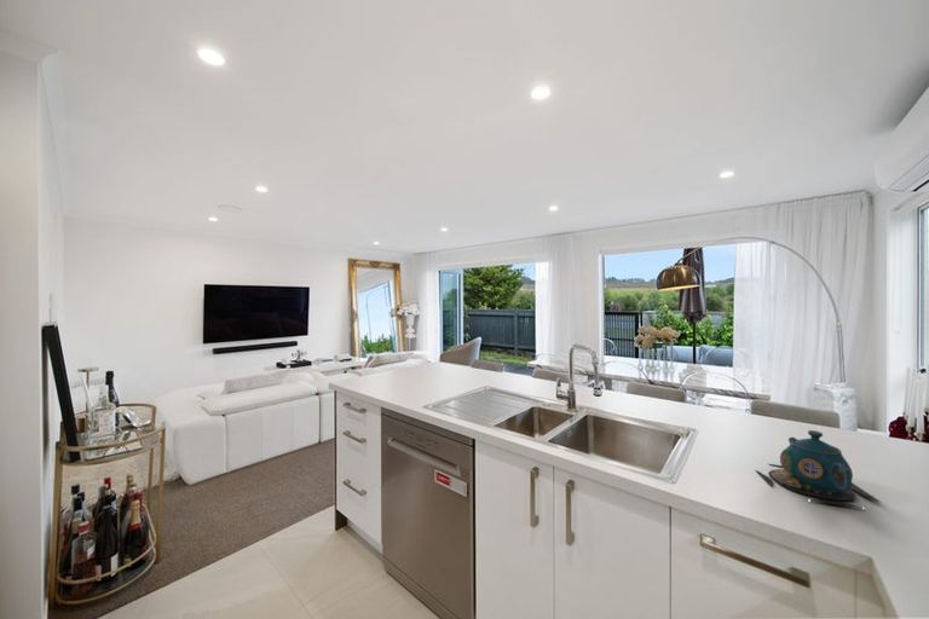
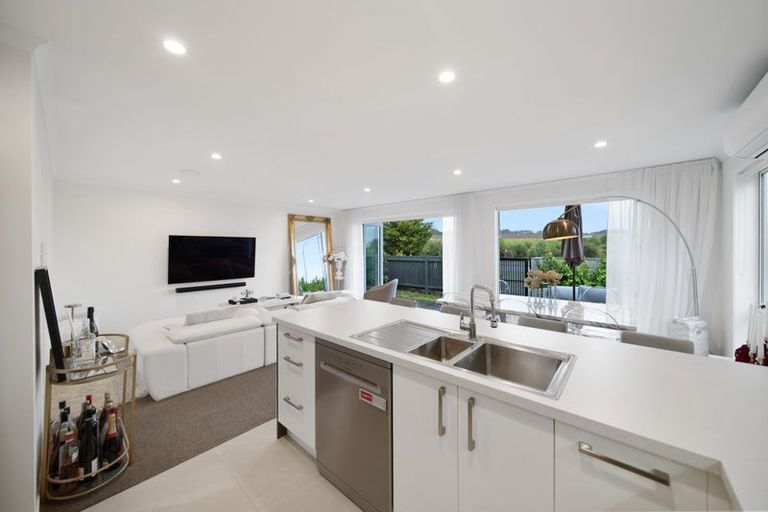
- teapot [755,429,883,509]
